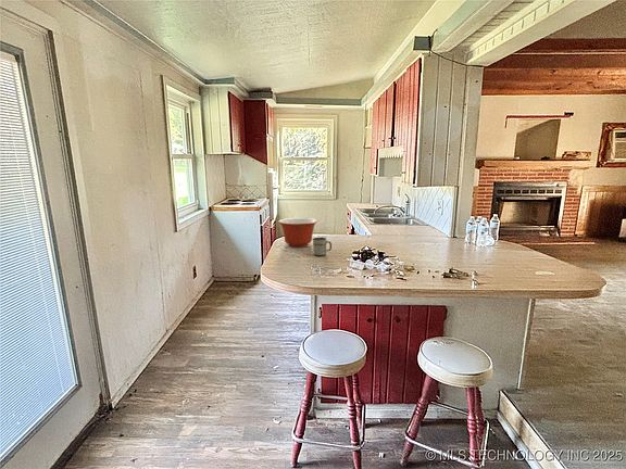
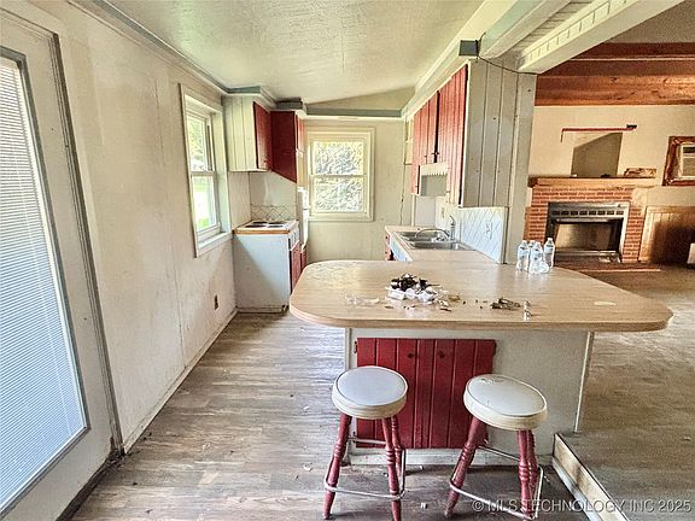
- mug [312,237,333,257]
- mixing bowl [277,217,318,248]
